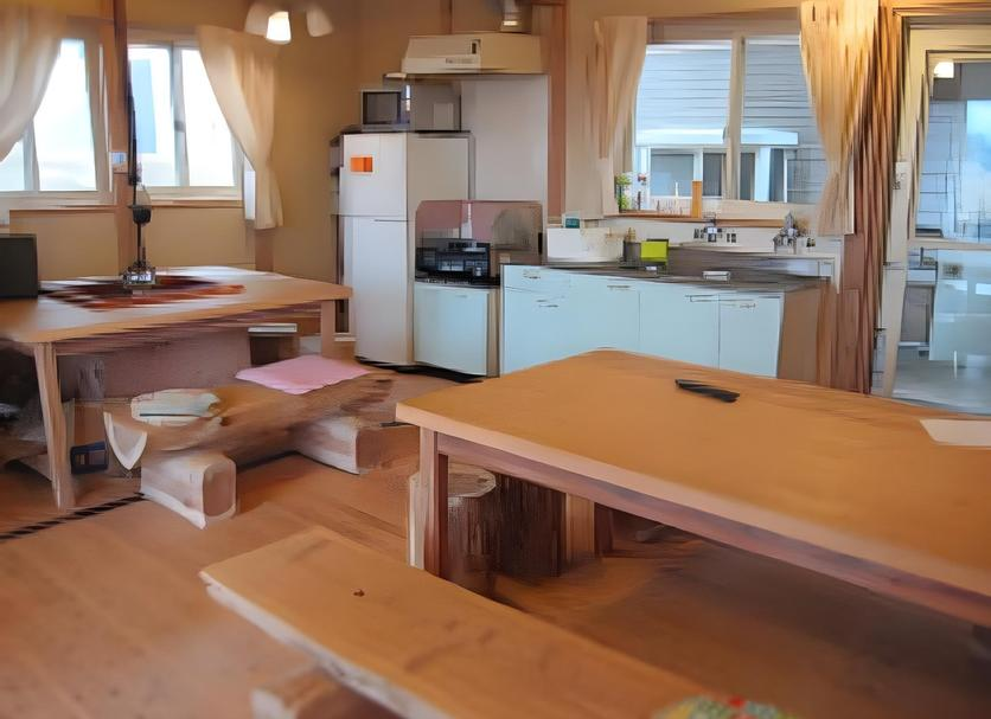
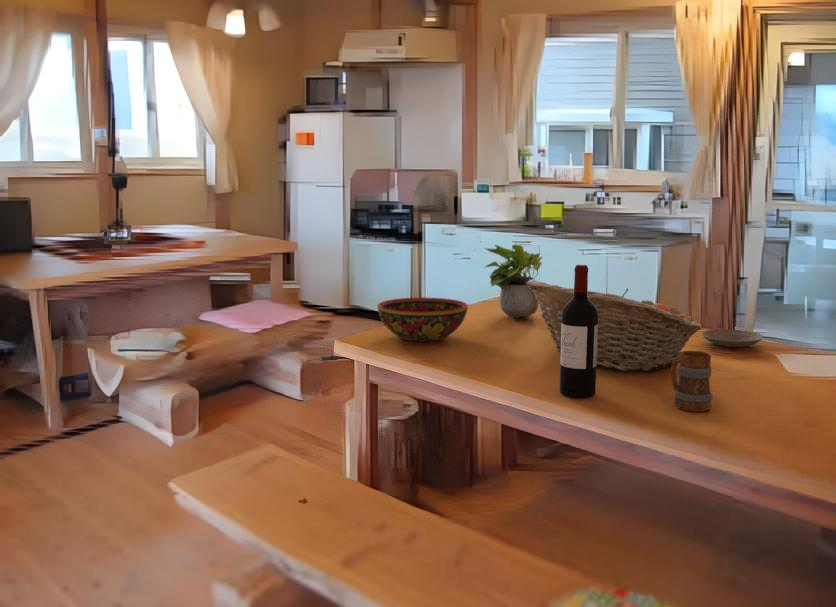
+ bowl [376,296,469,342]
+ potted plant [483,244,543,319]
+ wine bottle [559,264,598,399]
+ plate [701,328,764,348]
+ fruit basket [527,279,703,372]
+ mug [670,350,713,413]
